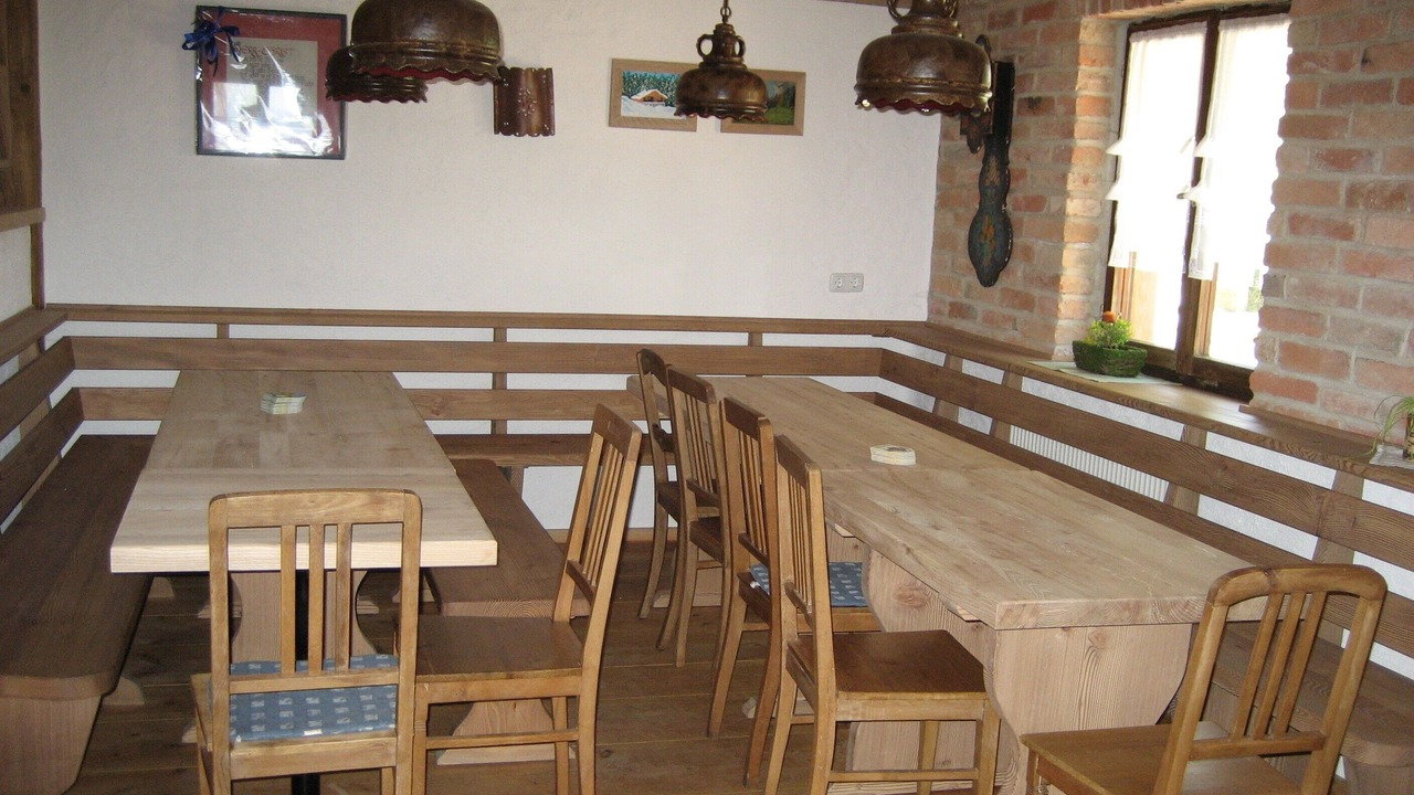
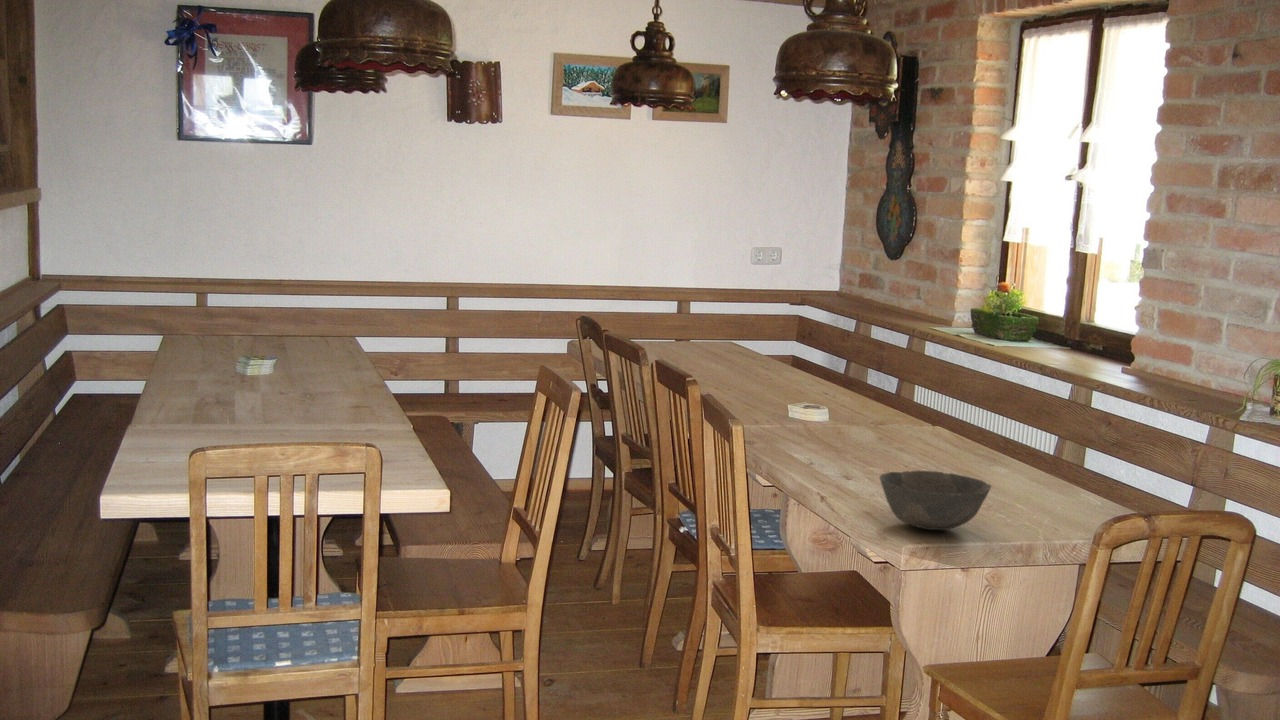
+ bowl [879,470,992,531]
